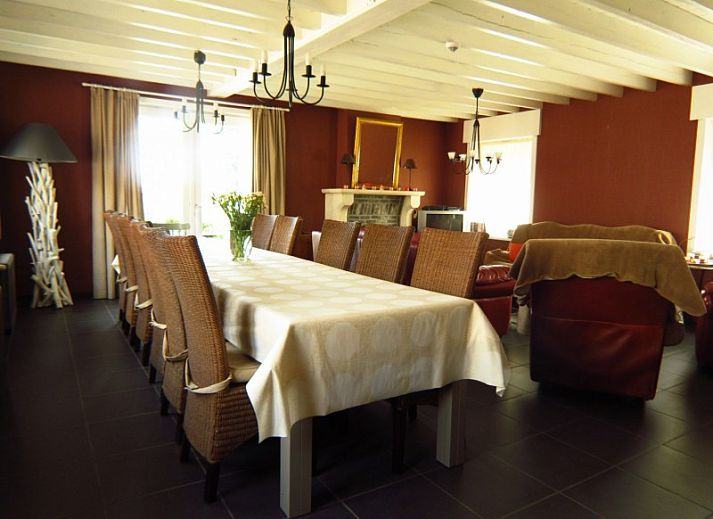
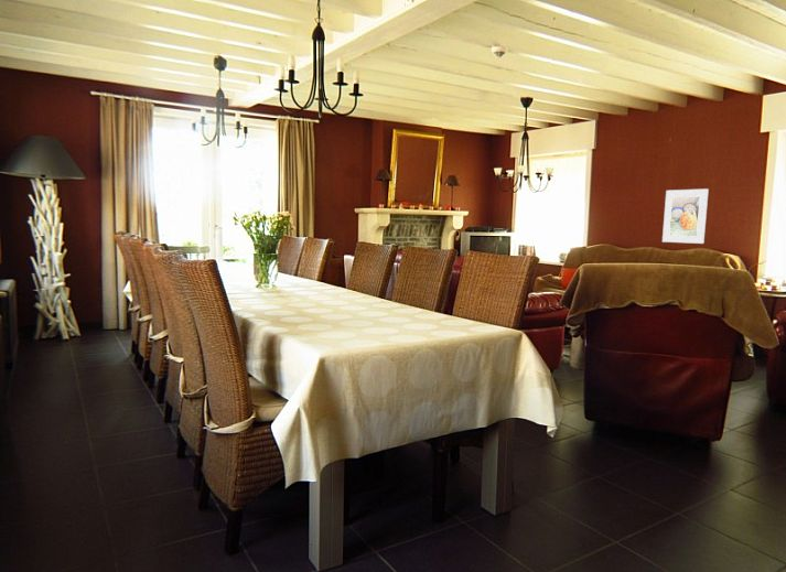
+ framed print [661,187,710,245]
